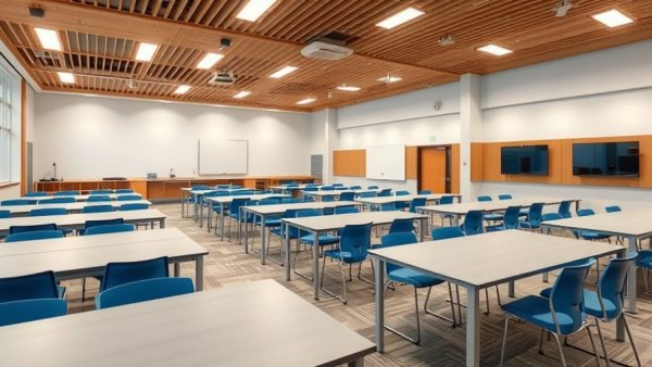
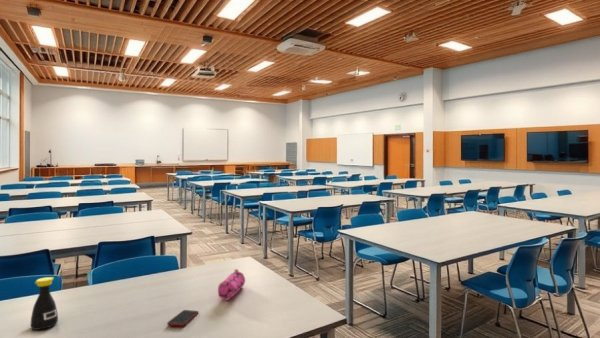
+ pencil case [217,268,246,301]
+ cell phone [166,309,200,327]
+ bottle [30,276,59,331]
